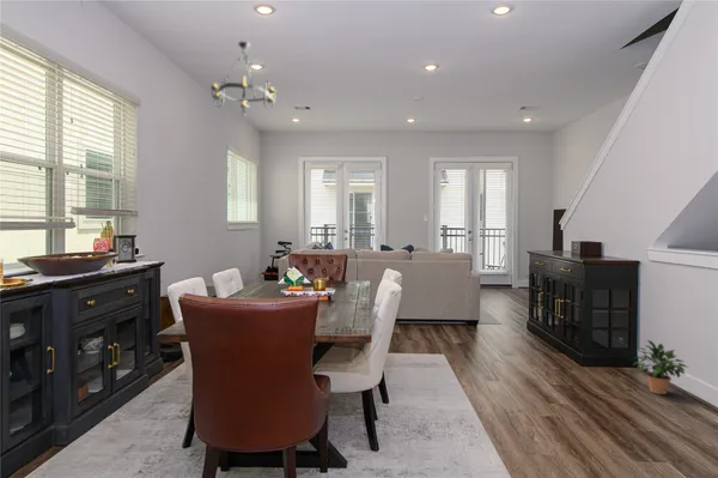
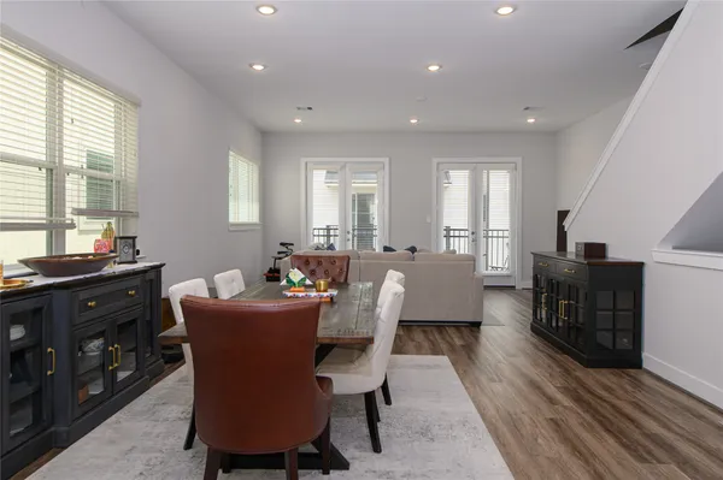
- potted plant [632,339,689,395]
- chandelier [209,40,278,117]
